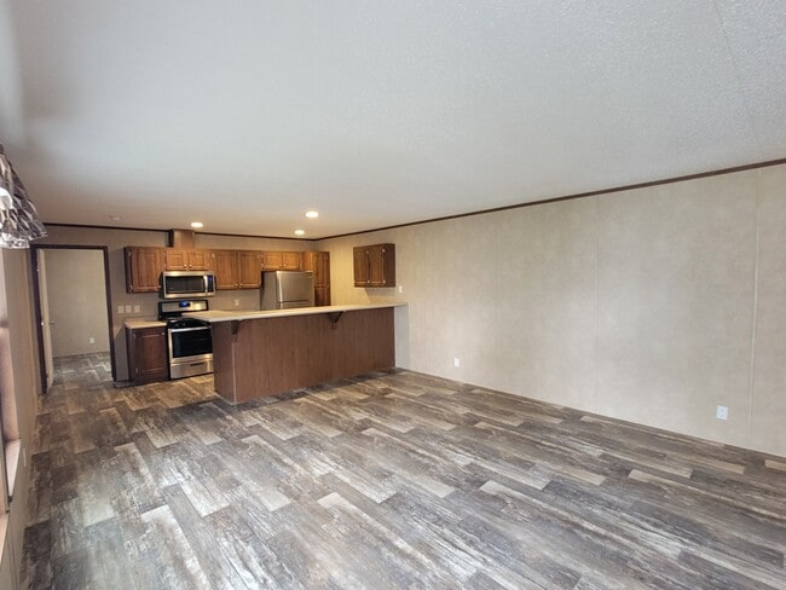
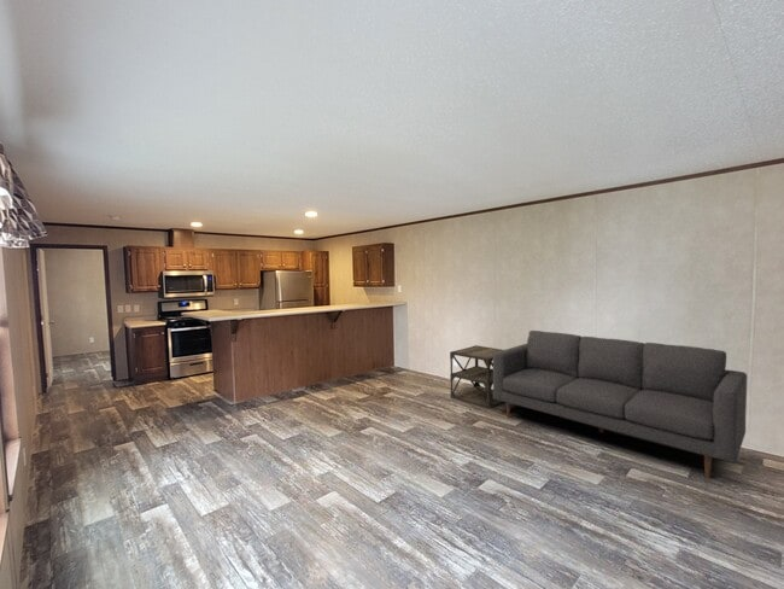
+ sofa [492,330,748,479]
+ side table [449,344,504,410]
